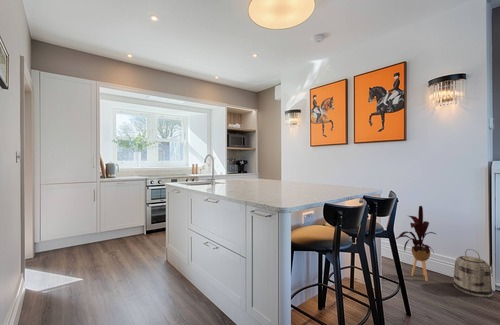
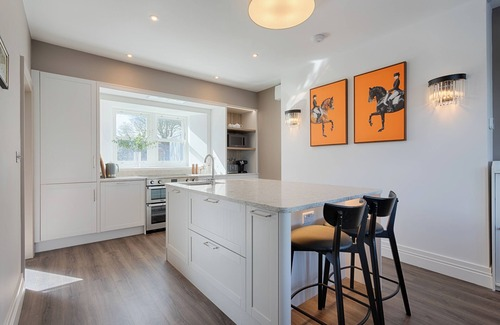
- house plant [395,205,438,282]
- basket [453,248,494,298]
